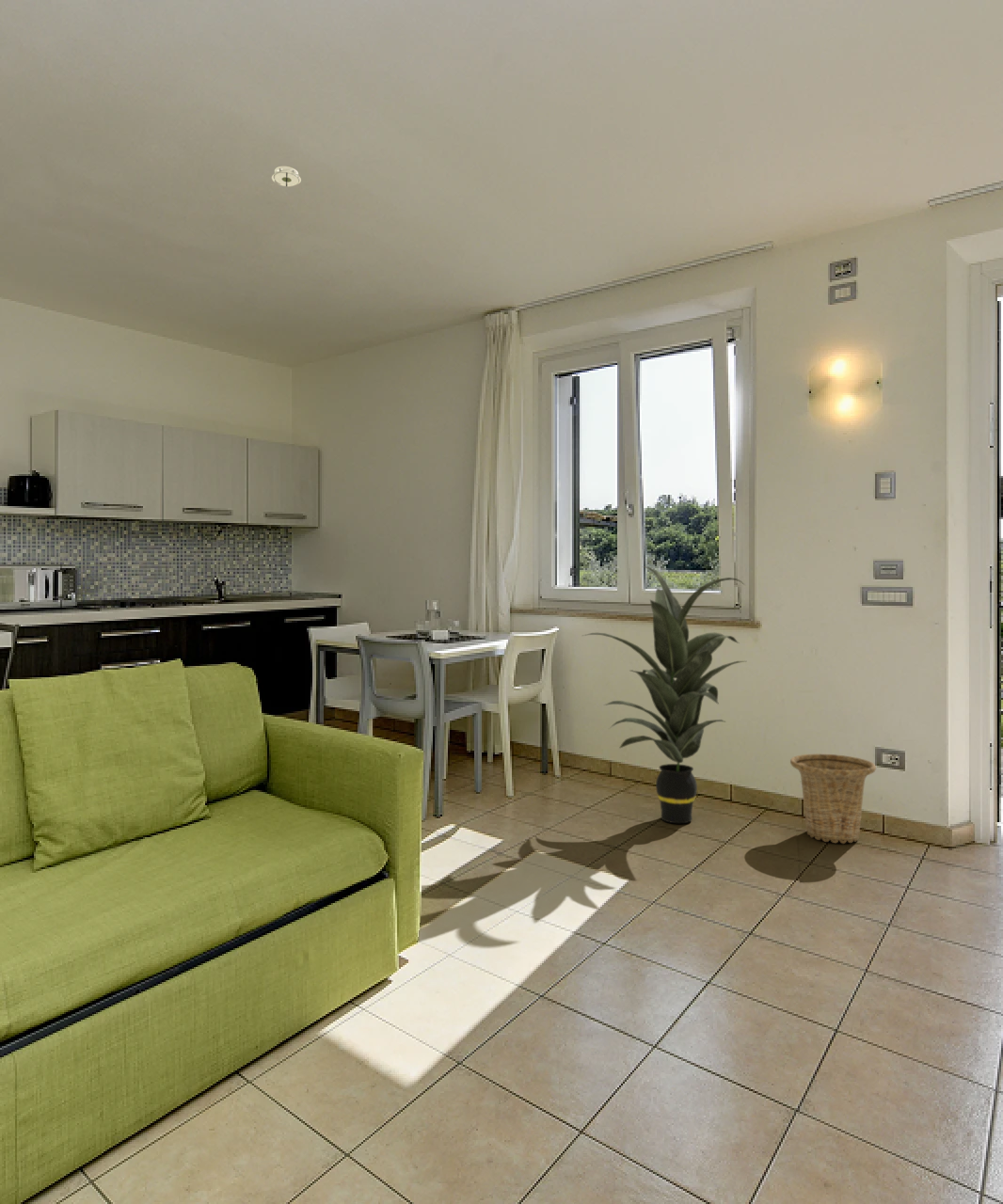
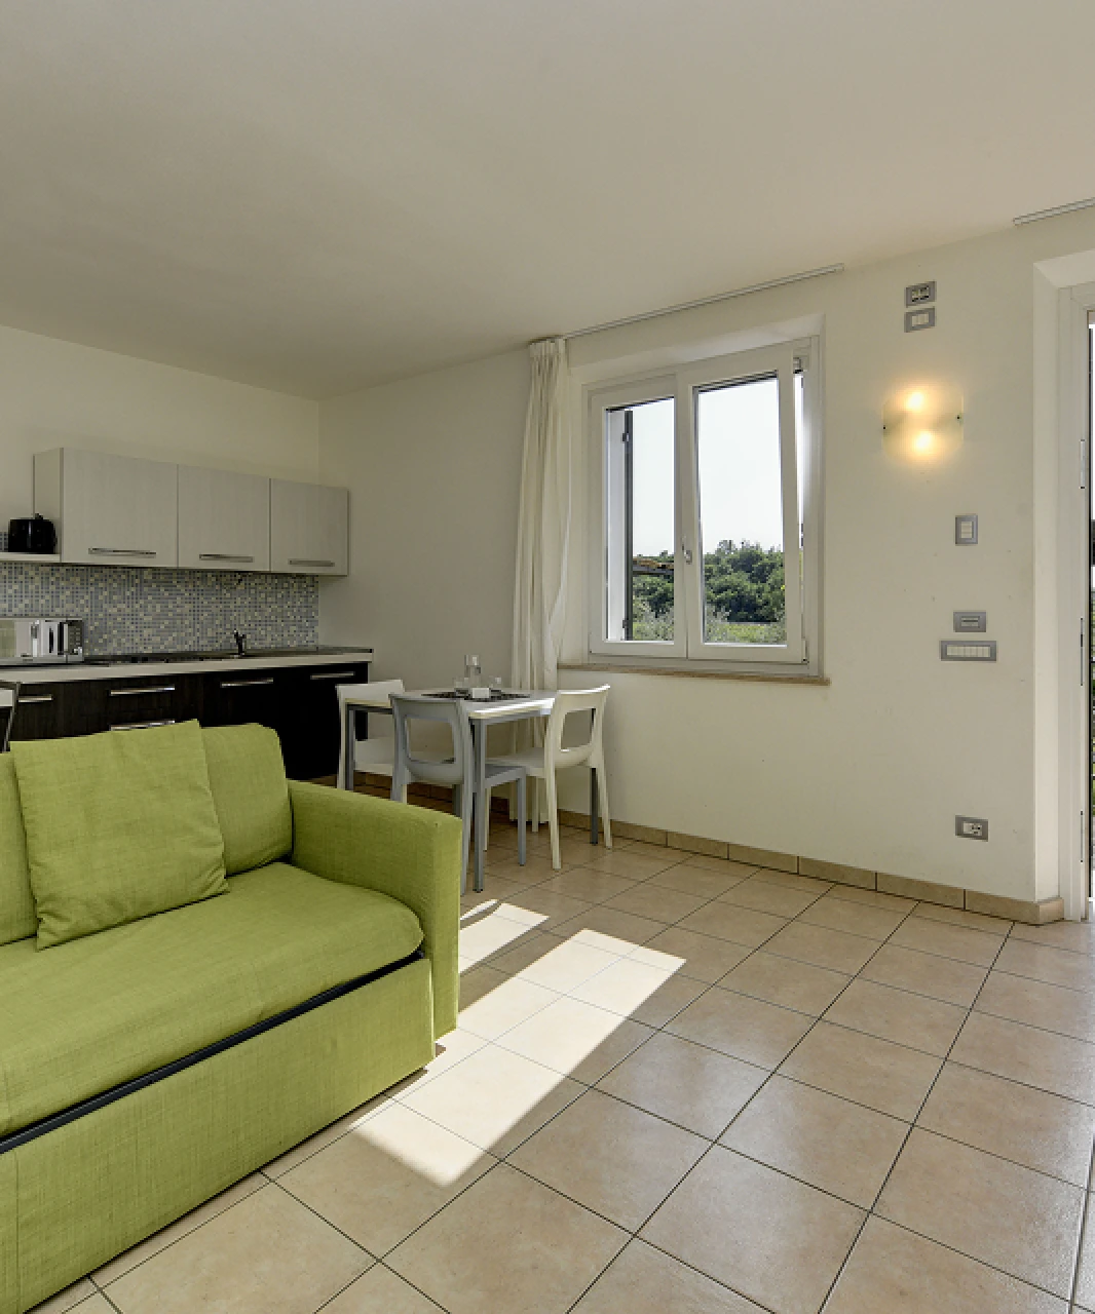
- indoor plant [582,565,747,824]
- basket [789,753,877,845]
- smoke detector [271,166,302,187]
